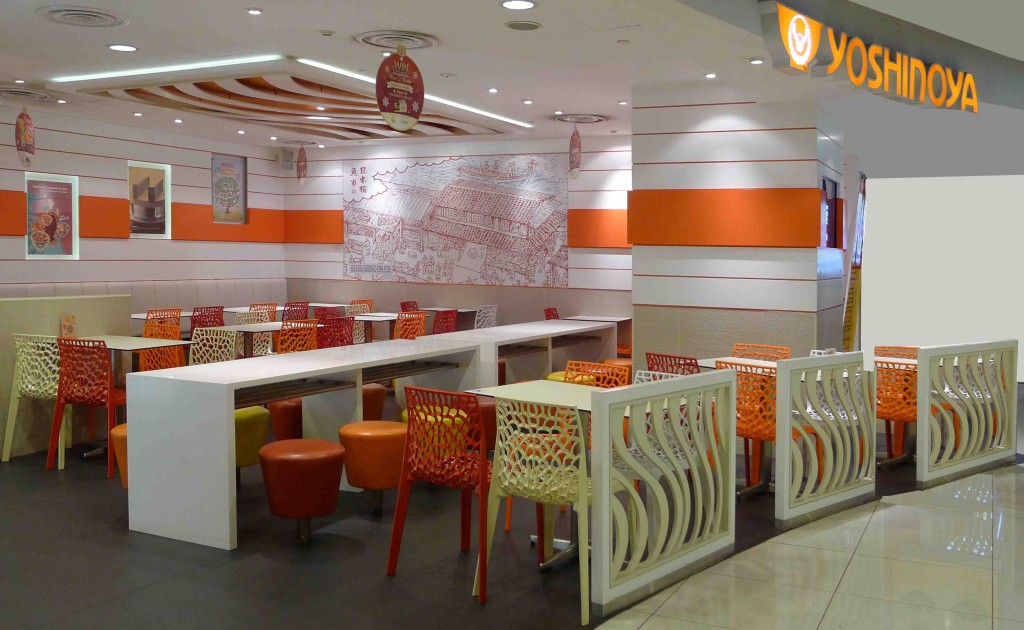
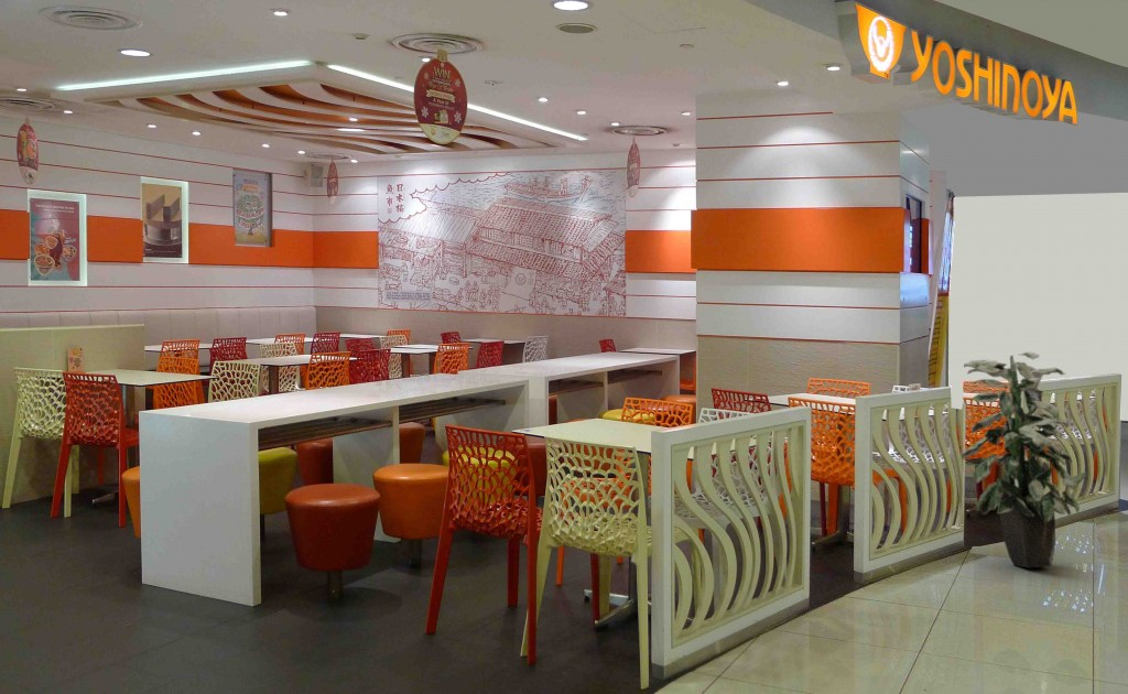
+ indoor plant [961,351,1091,568]
